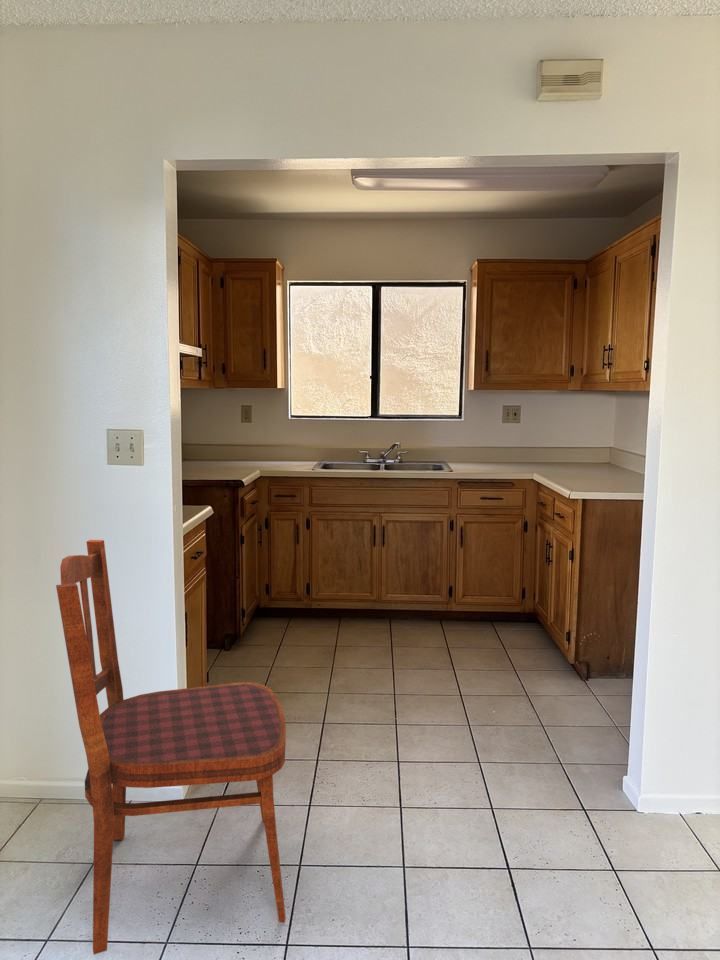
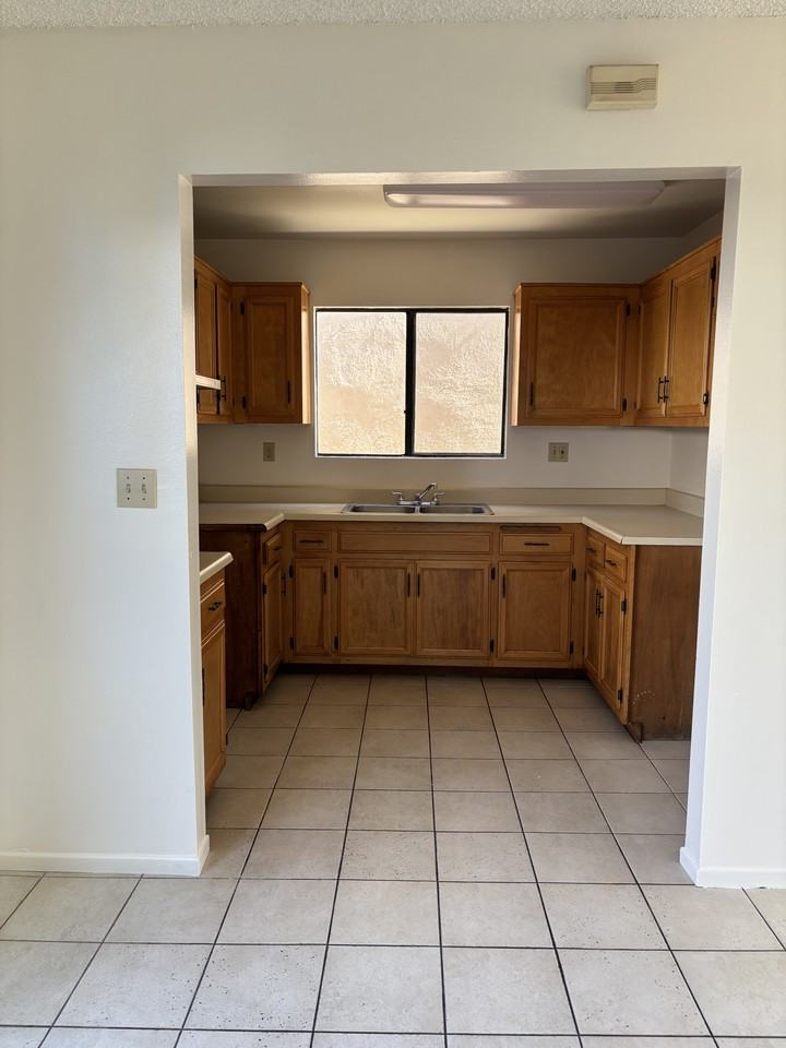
- dining chair [55,539,287,955]
